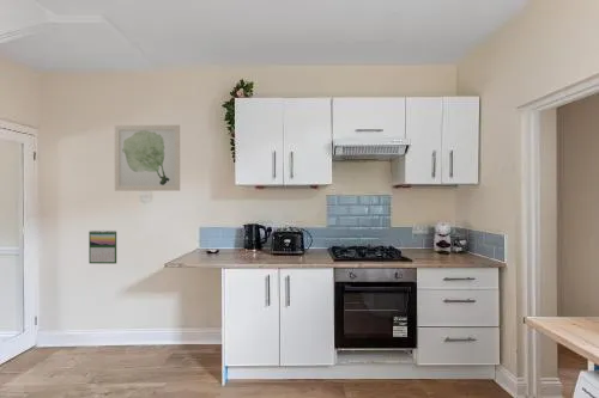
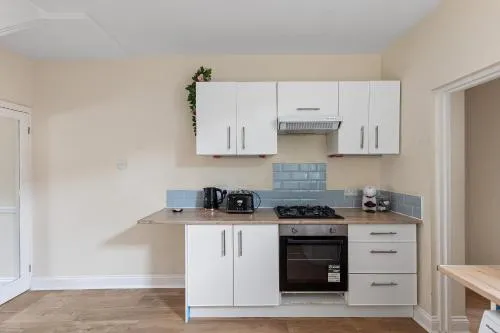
- wall art [114,124,181,192]
- calendar [87,229,117,265]
